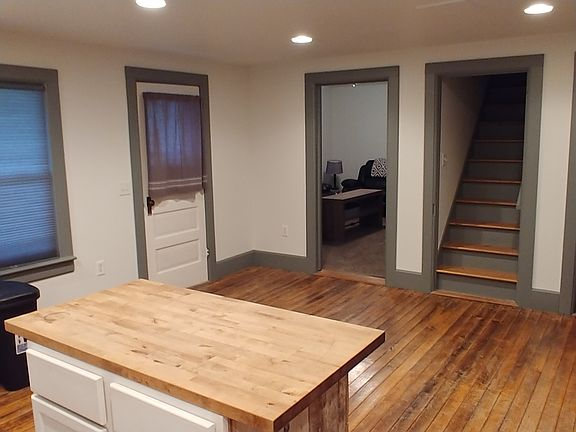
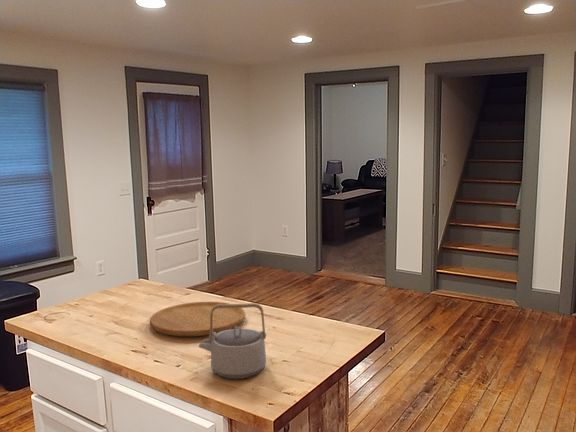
+ teapot [198,302,267,380]
+ cutting board [149,301,246,337]
